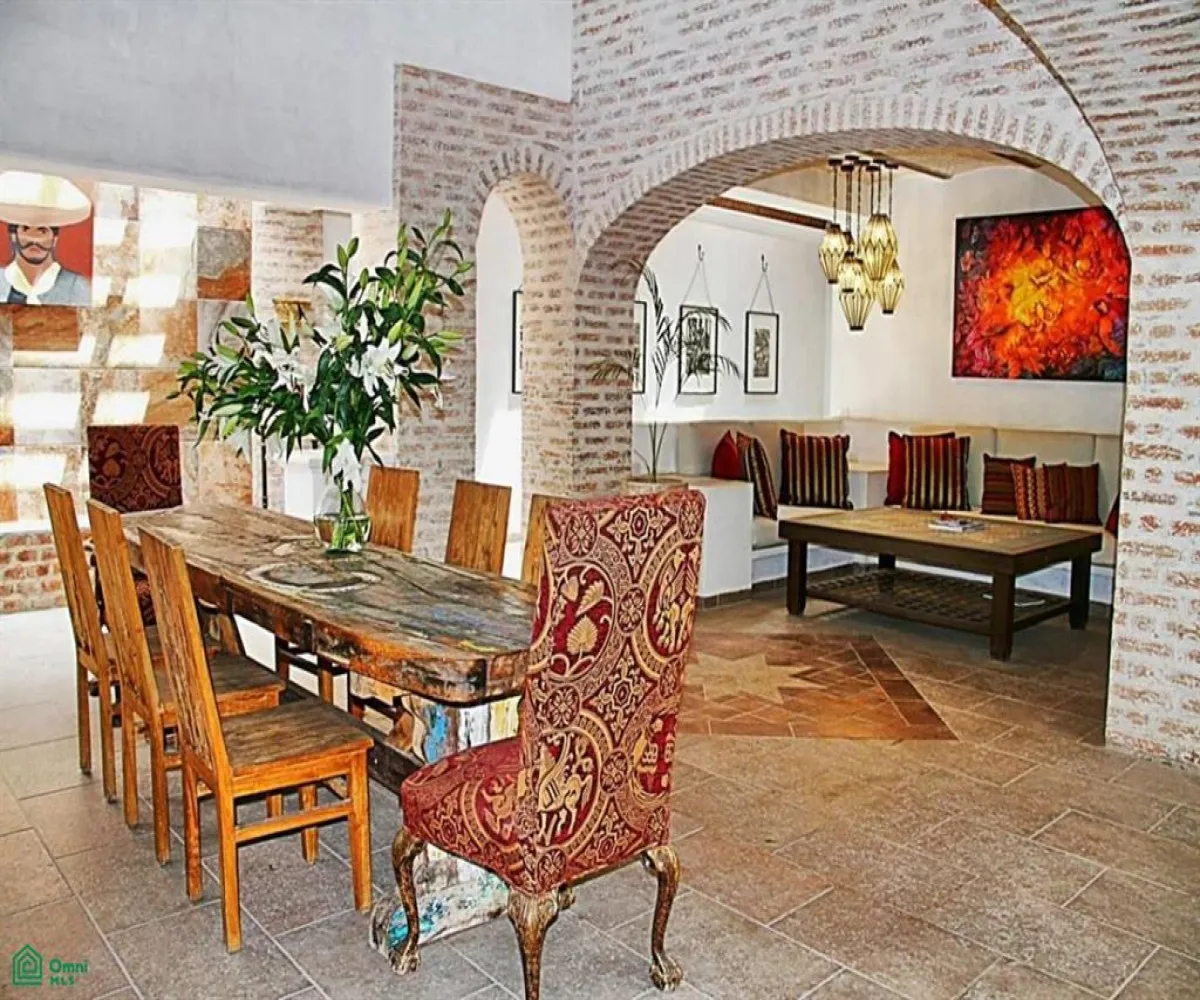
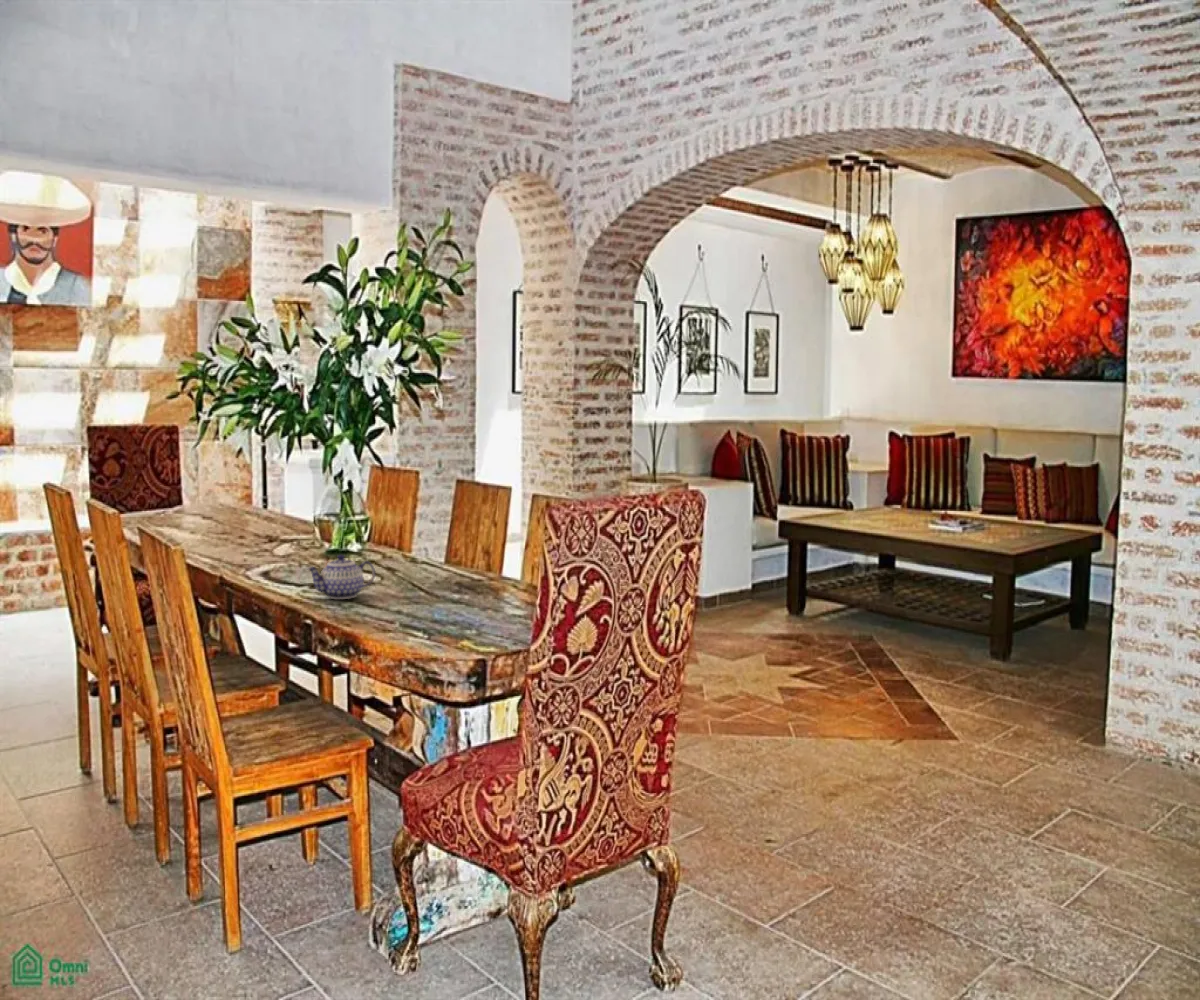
+ teapot [305,554,376,600]
